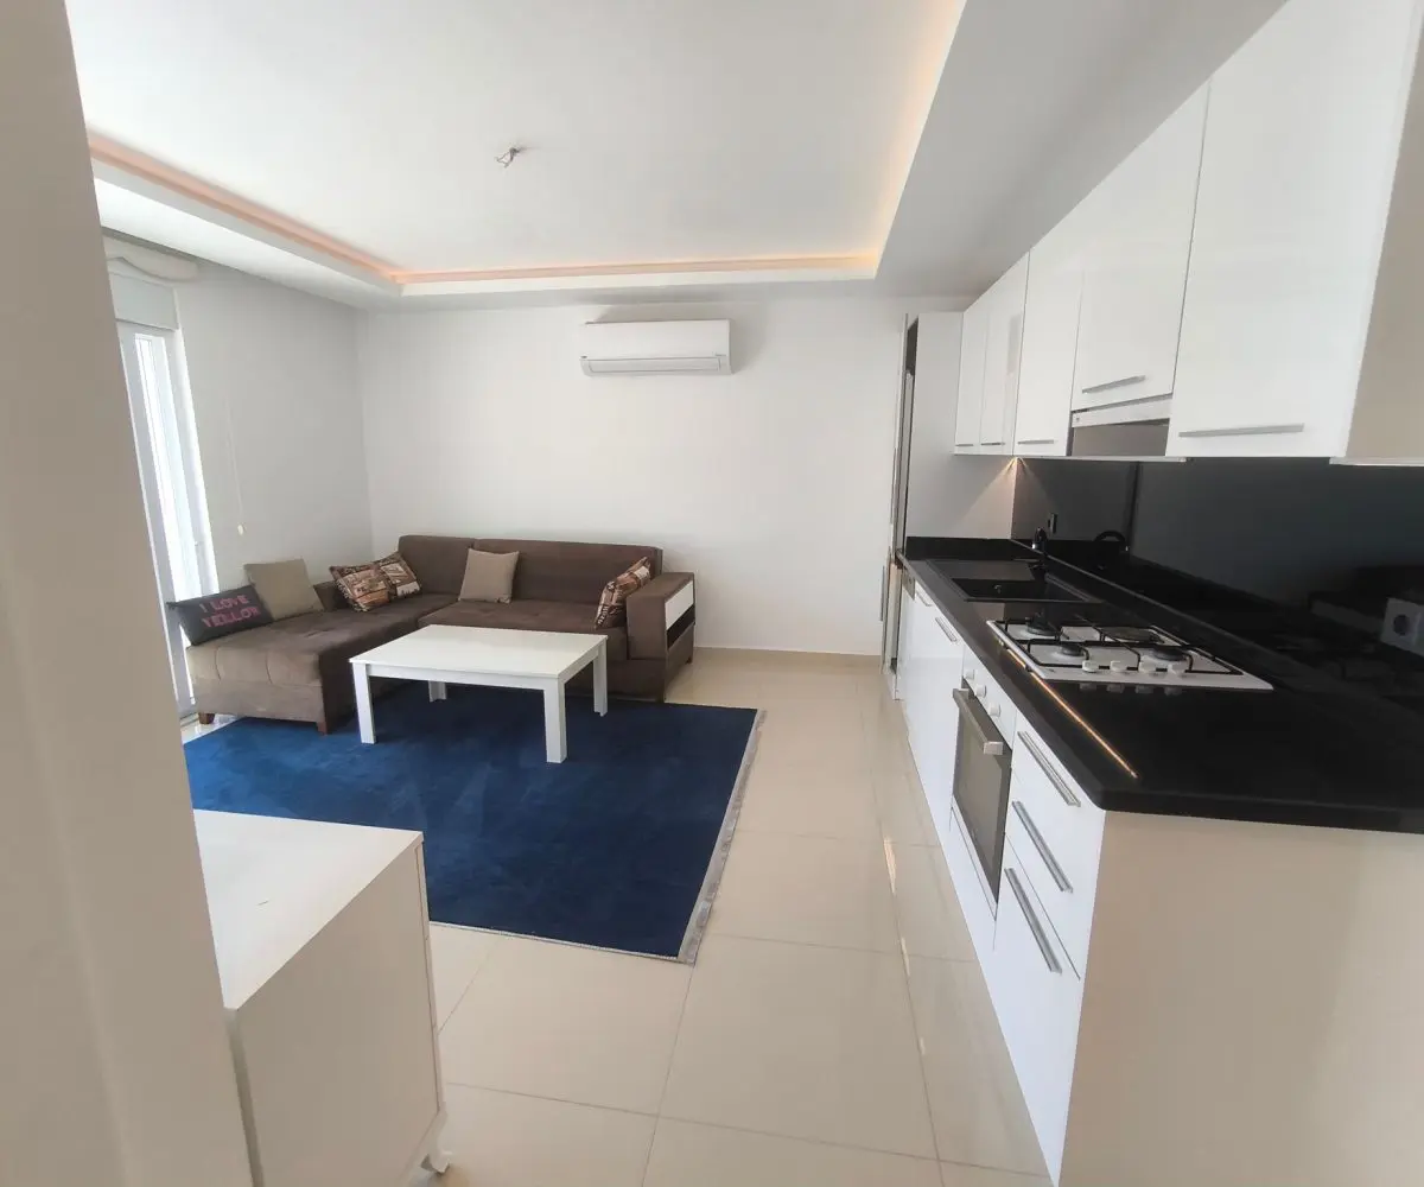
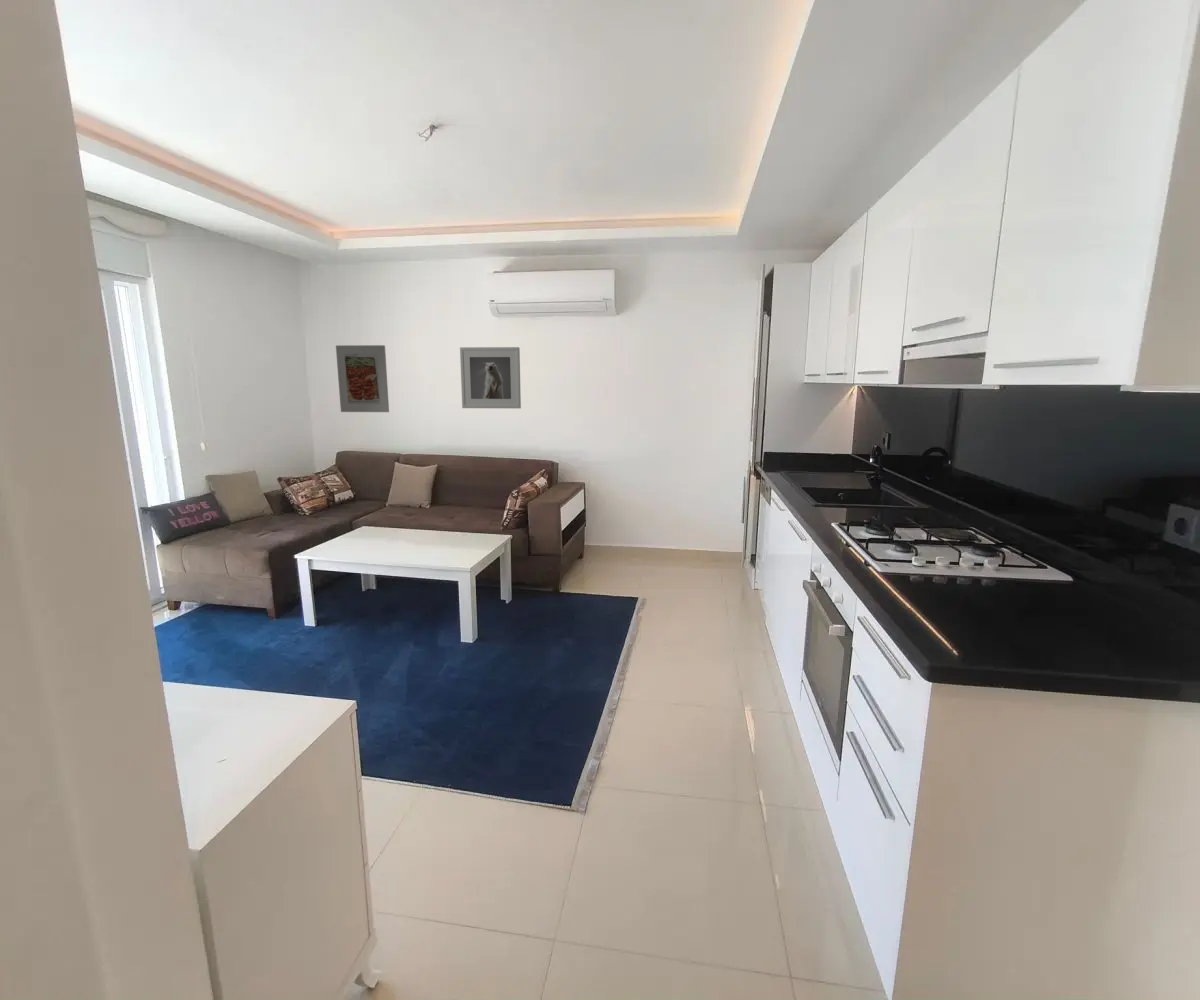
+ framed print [459,346,522,409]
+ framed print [335,344,390,413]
